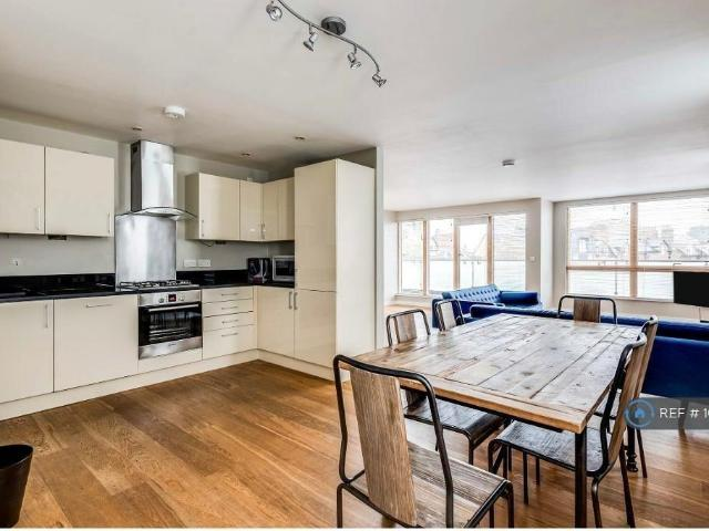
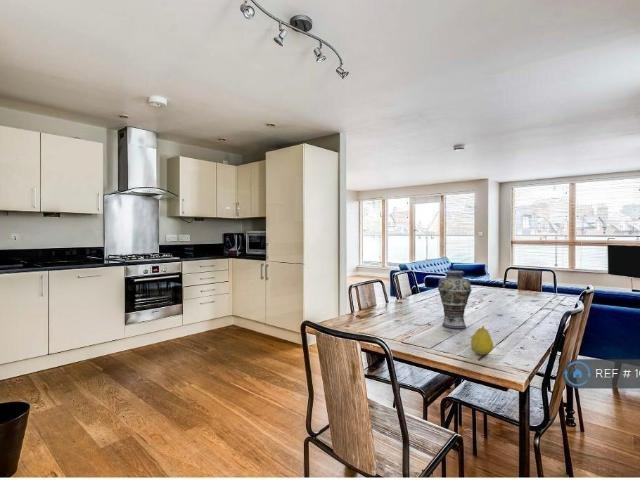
+ fruit [470,324,494,356]
+ vase [437,270,473,330]
